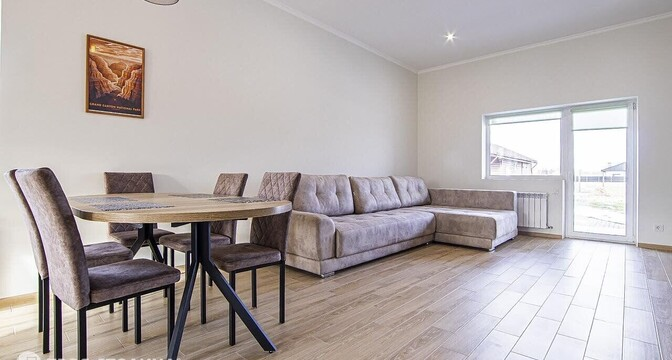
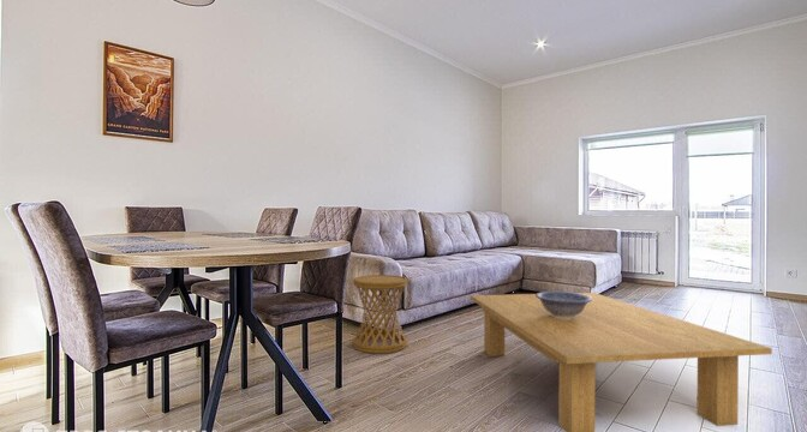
+ decorative bowl [536,290,592,319]
+ coffee table [470,292,773,432]
+ side table [352,274,408,355]
